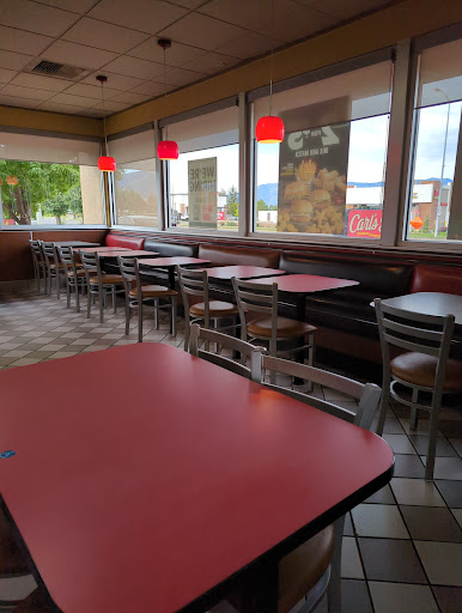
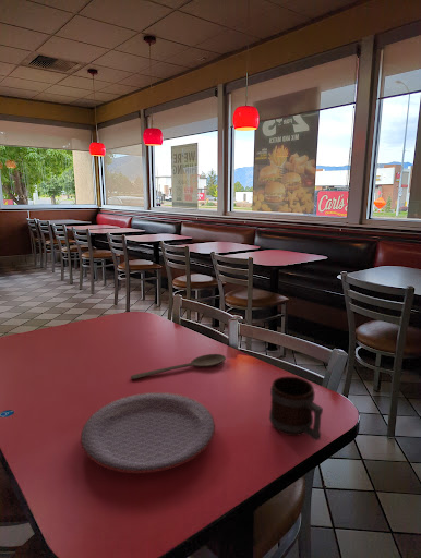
+ plate [80,391,216,474]
+ mug [268,375,324,442]
+ wooden spoon [130,353,227,380]
